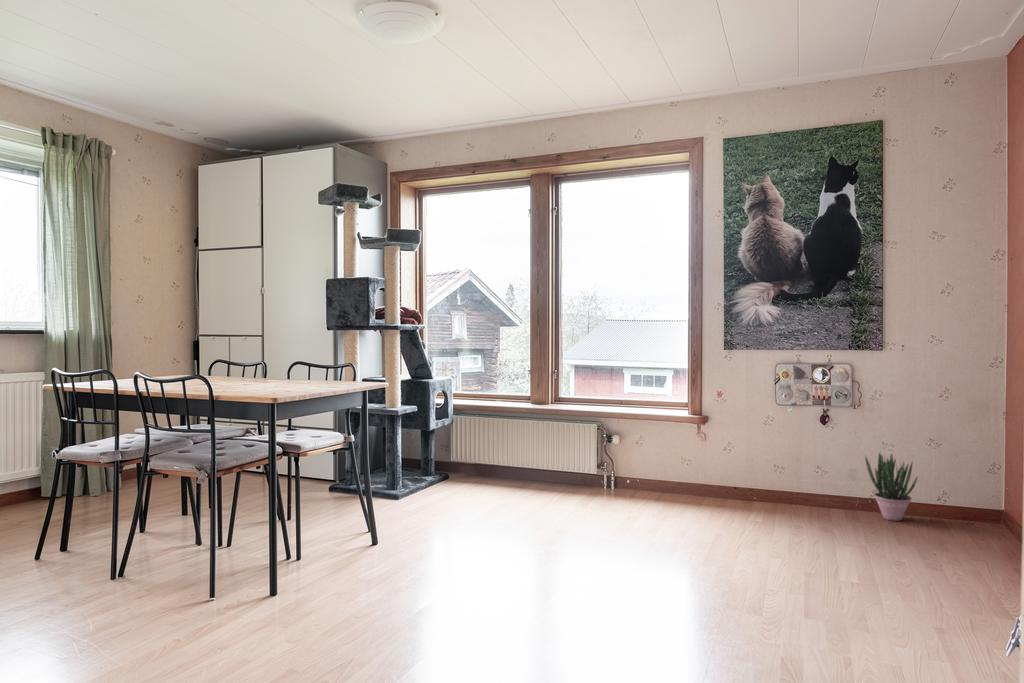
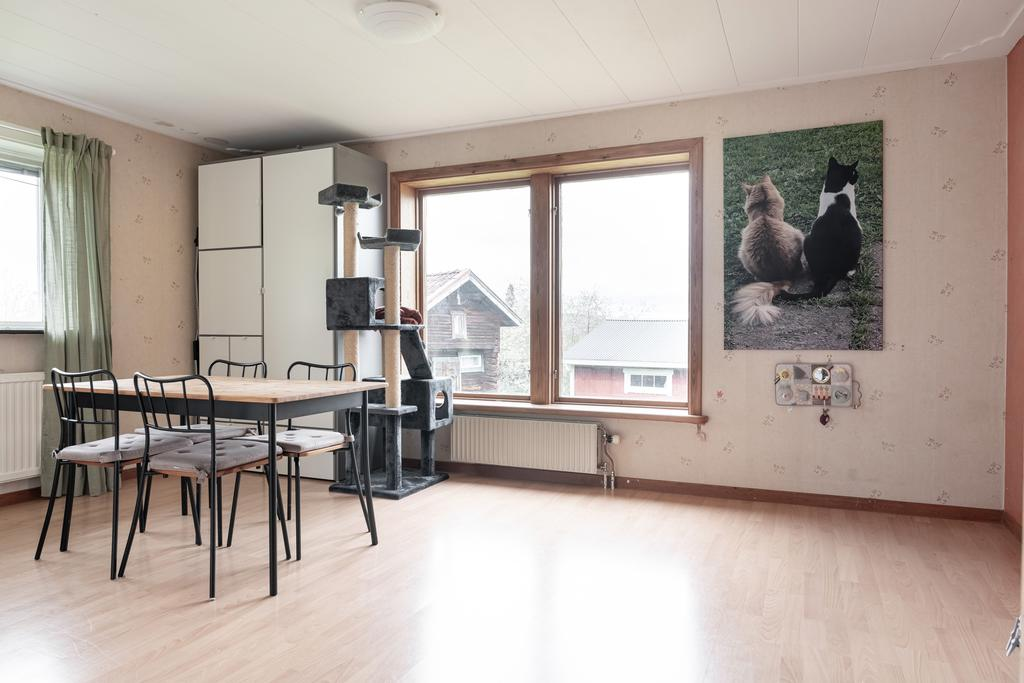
- potted plant [864,451,919,522]
